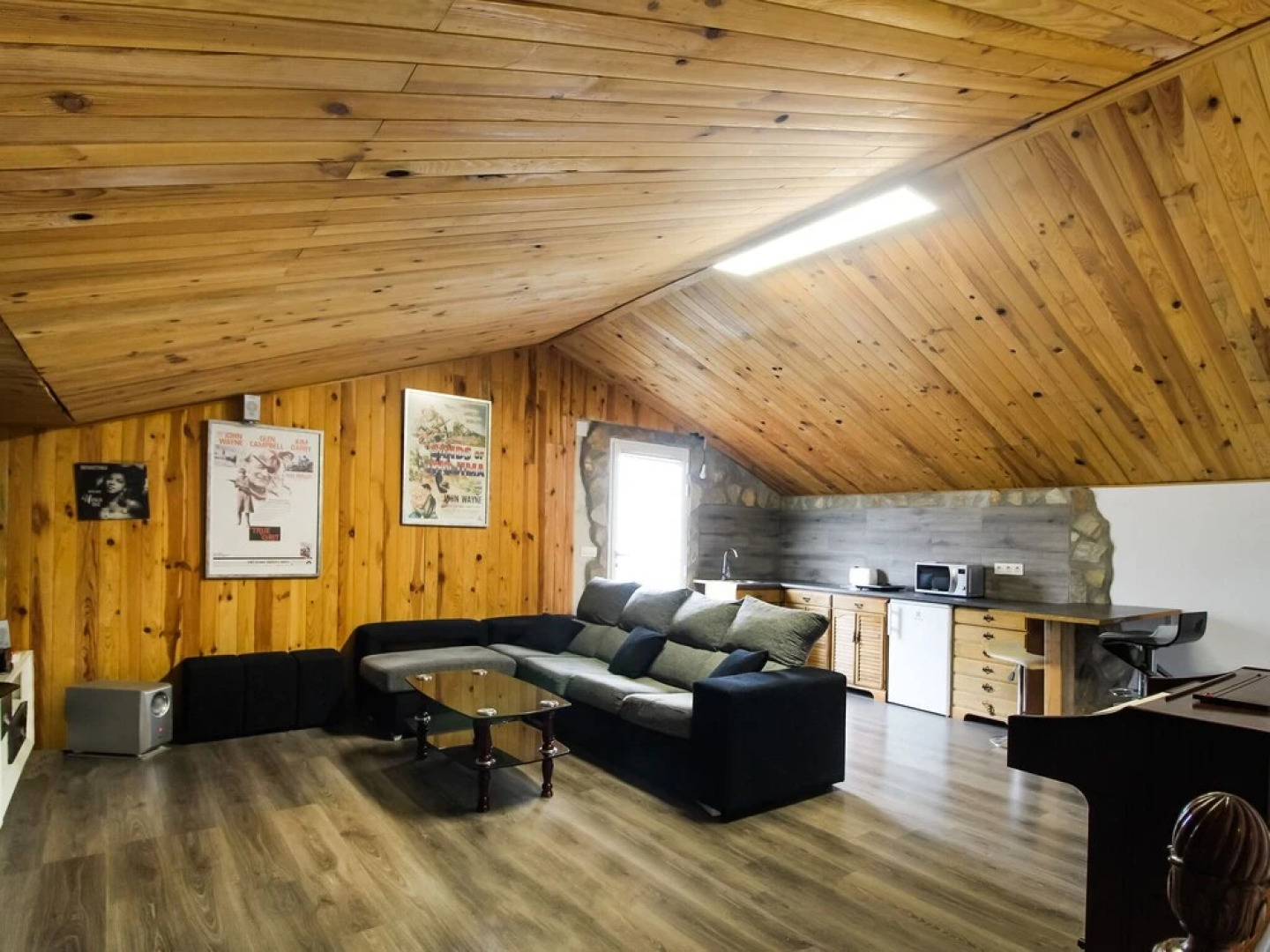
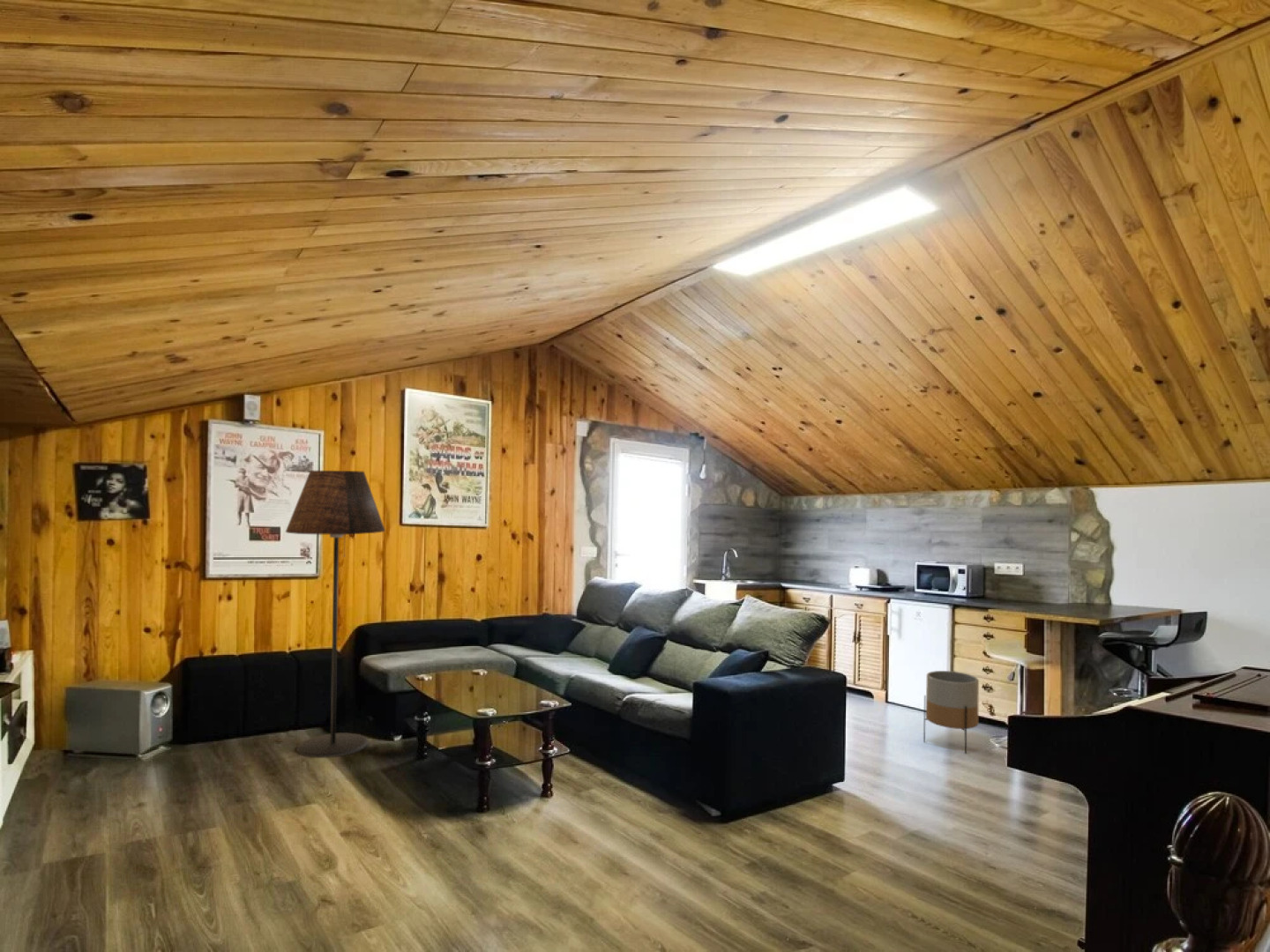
+ floor lamp [285,470,386,758]
+ planter [923,670,980,755]
